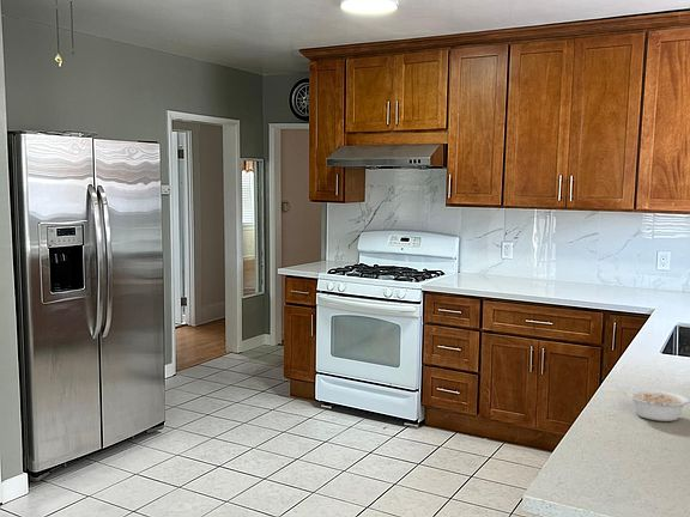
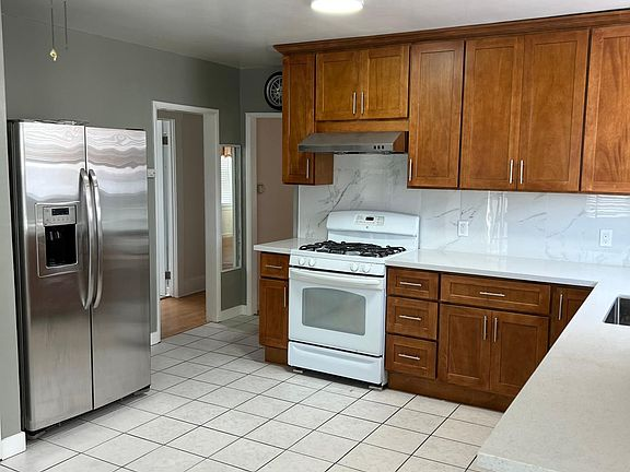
- legume [627,389,690,422]
